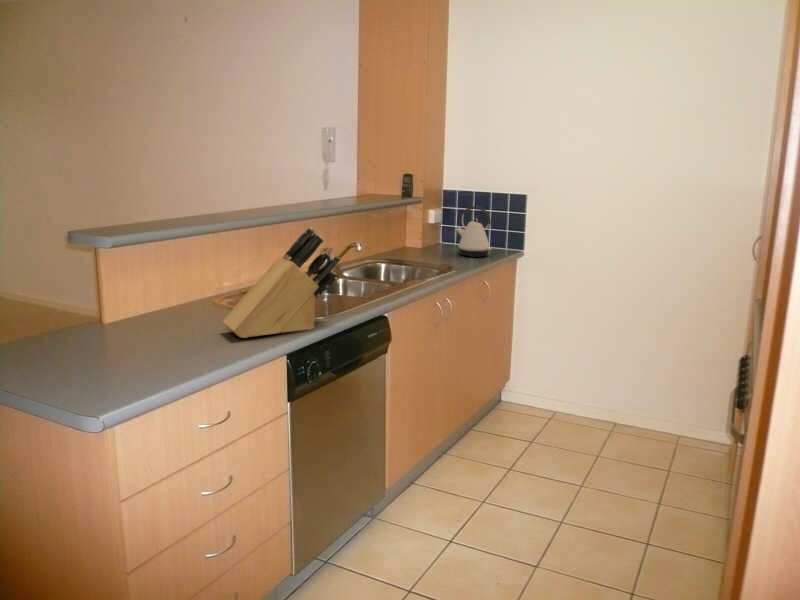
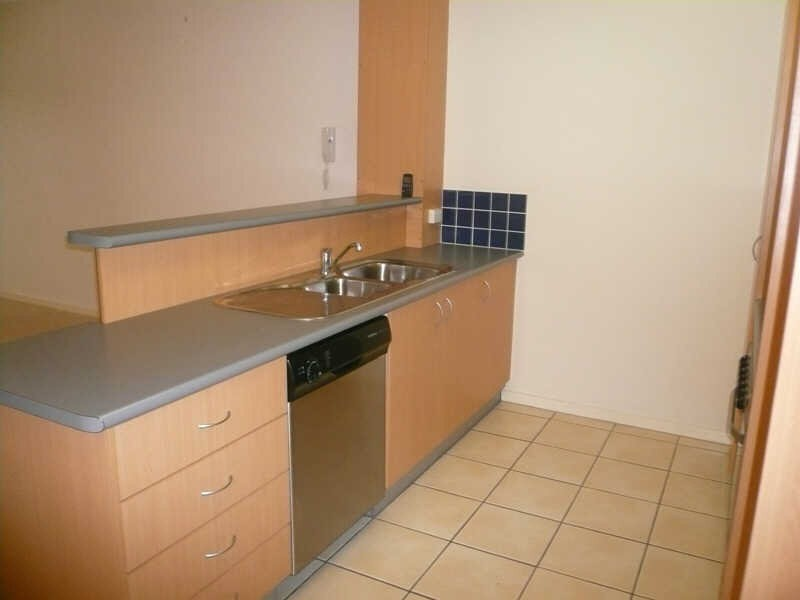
- knife block [221,226,341,339]
- kettle [455,205,493,258]
